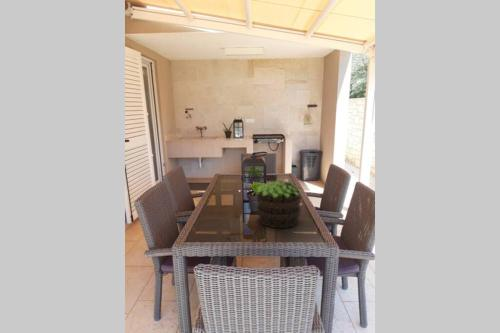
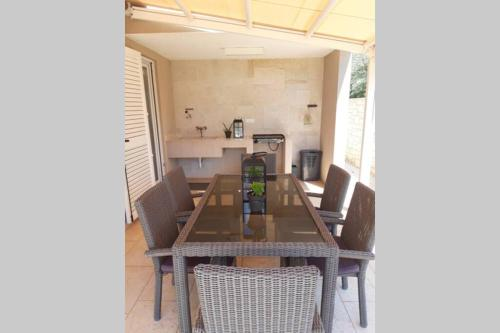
- potted plant [256,180,303,229]
